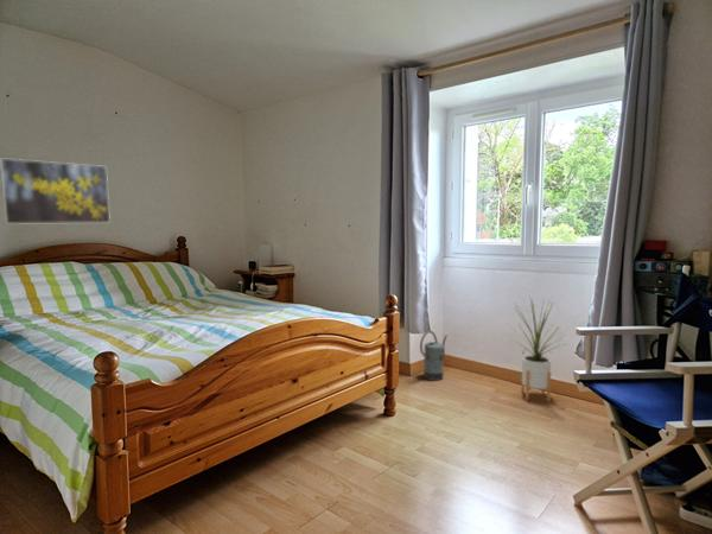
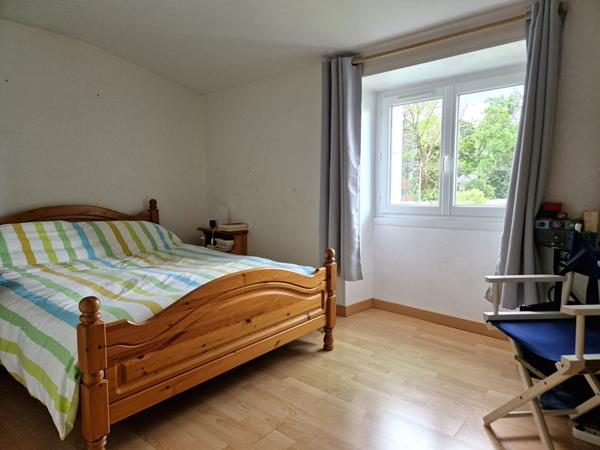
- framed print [0,157,112,225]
- house plant [508,294,567,403]
- watering can [419,330,449,382]
